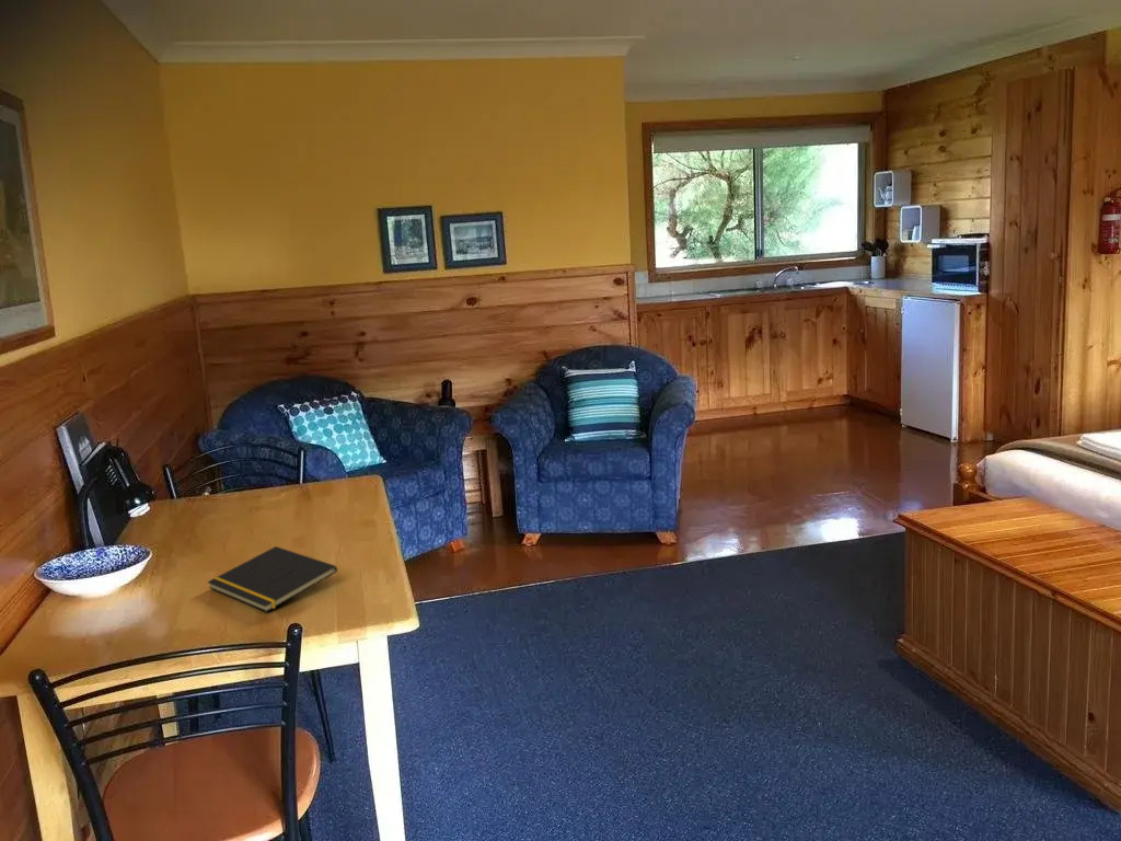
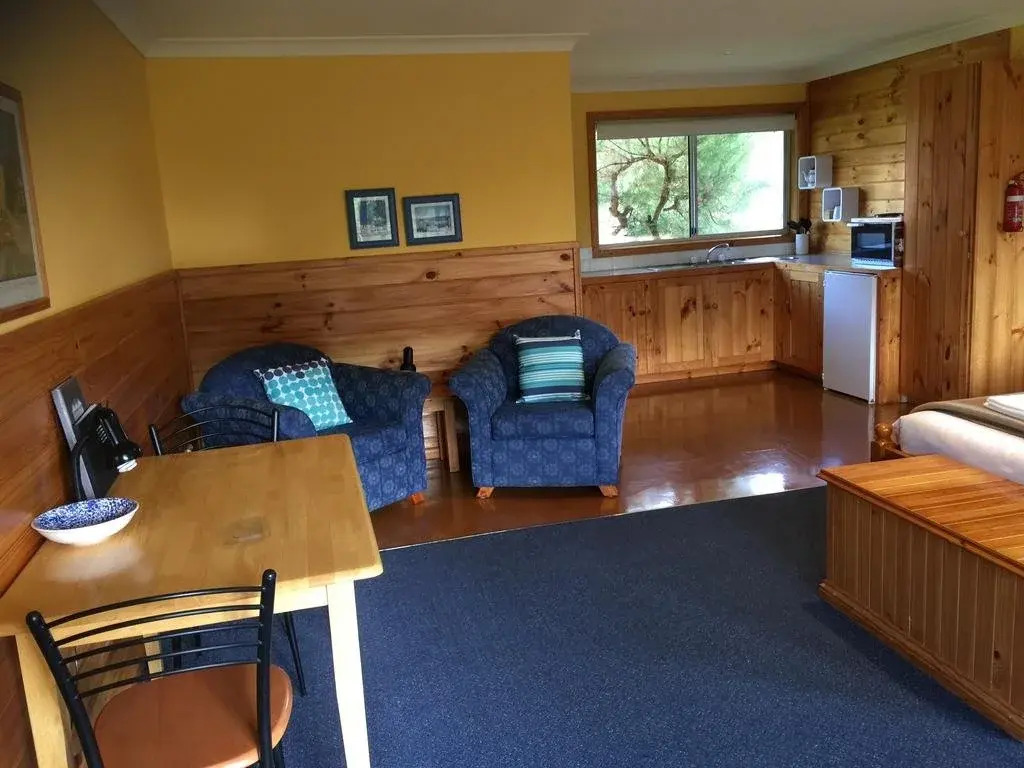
- notepad [206,545,338,613]
